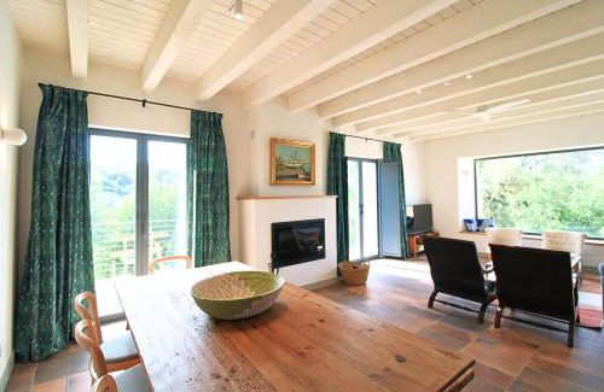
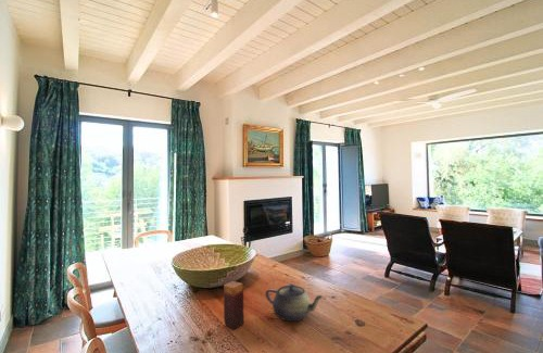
+ teapot [265,282,325,323]
+ candle [223,280,245,330]
